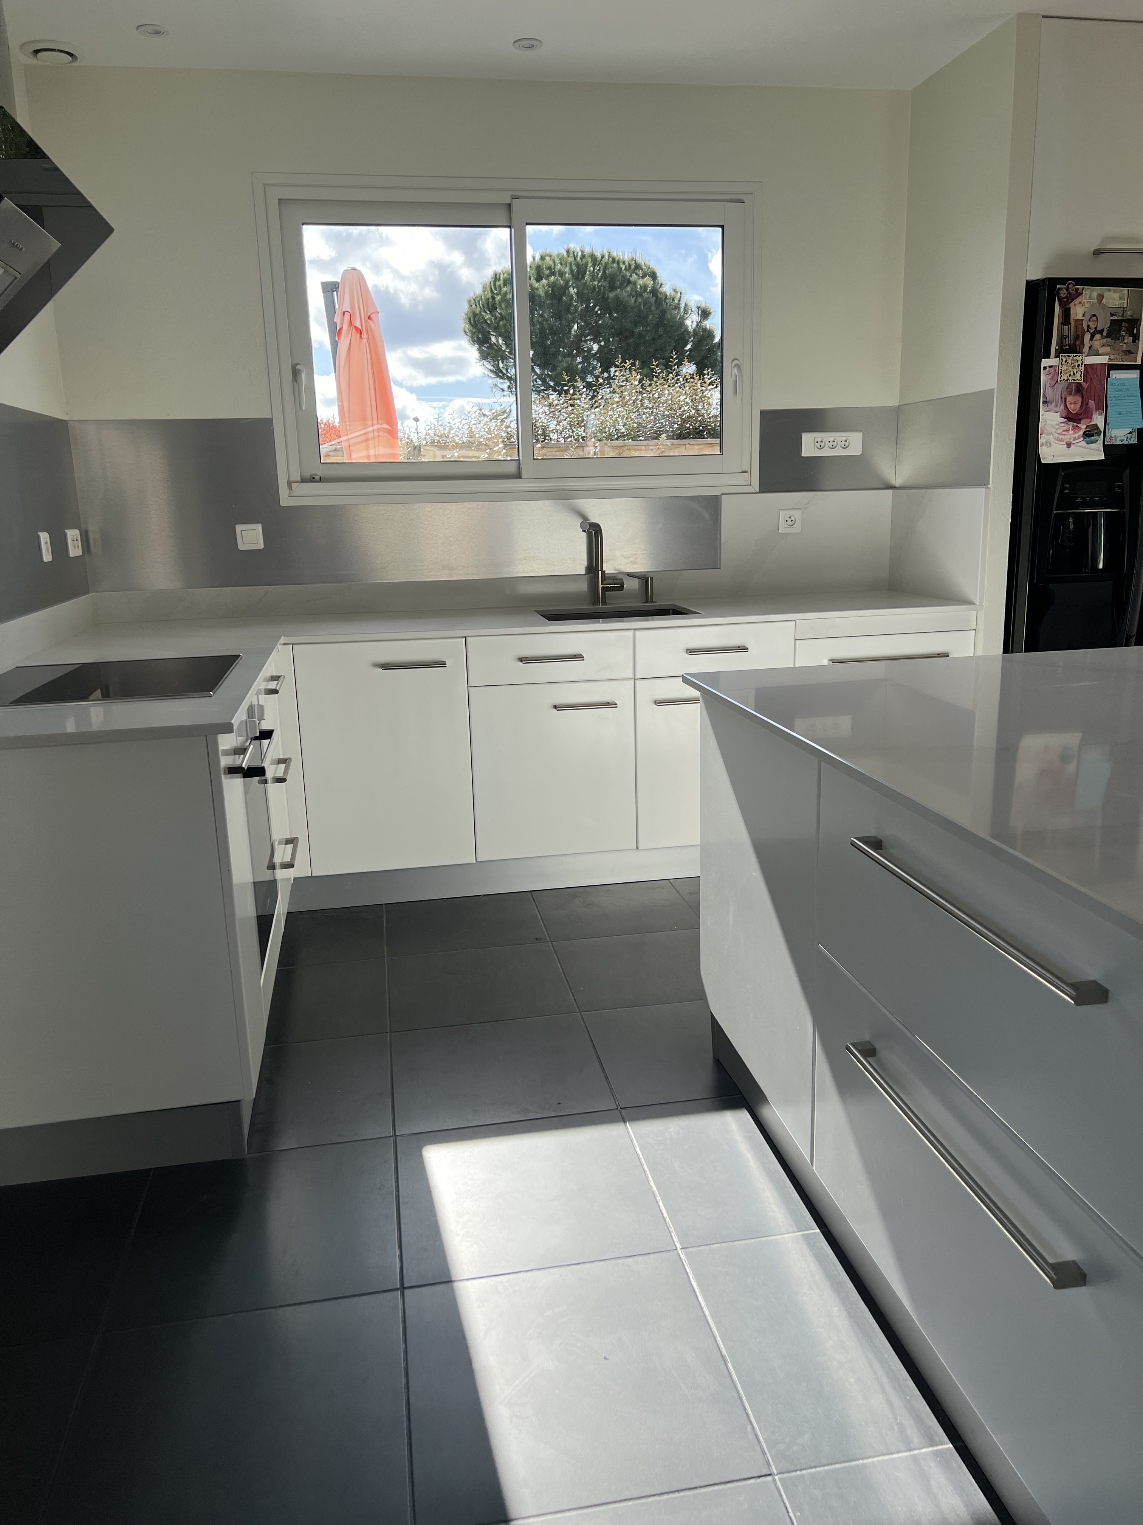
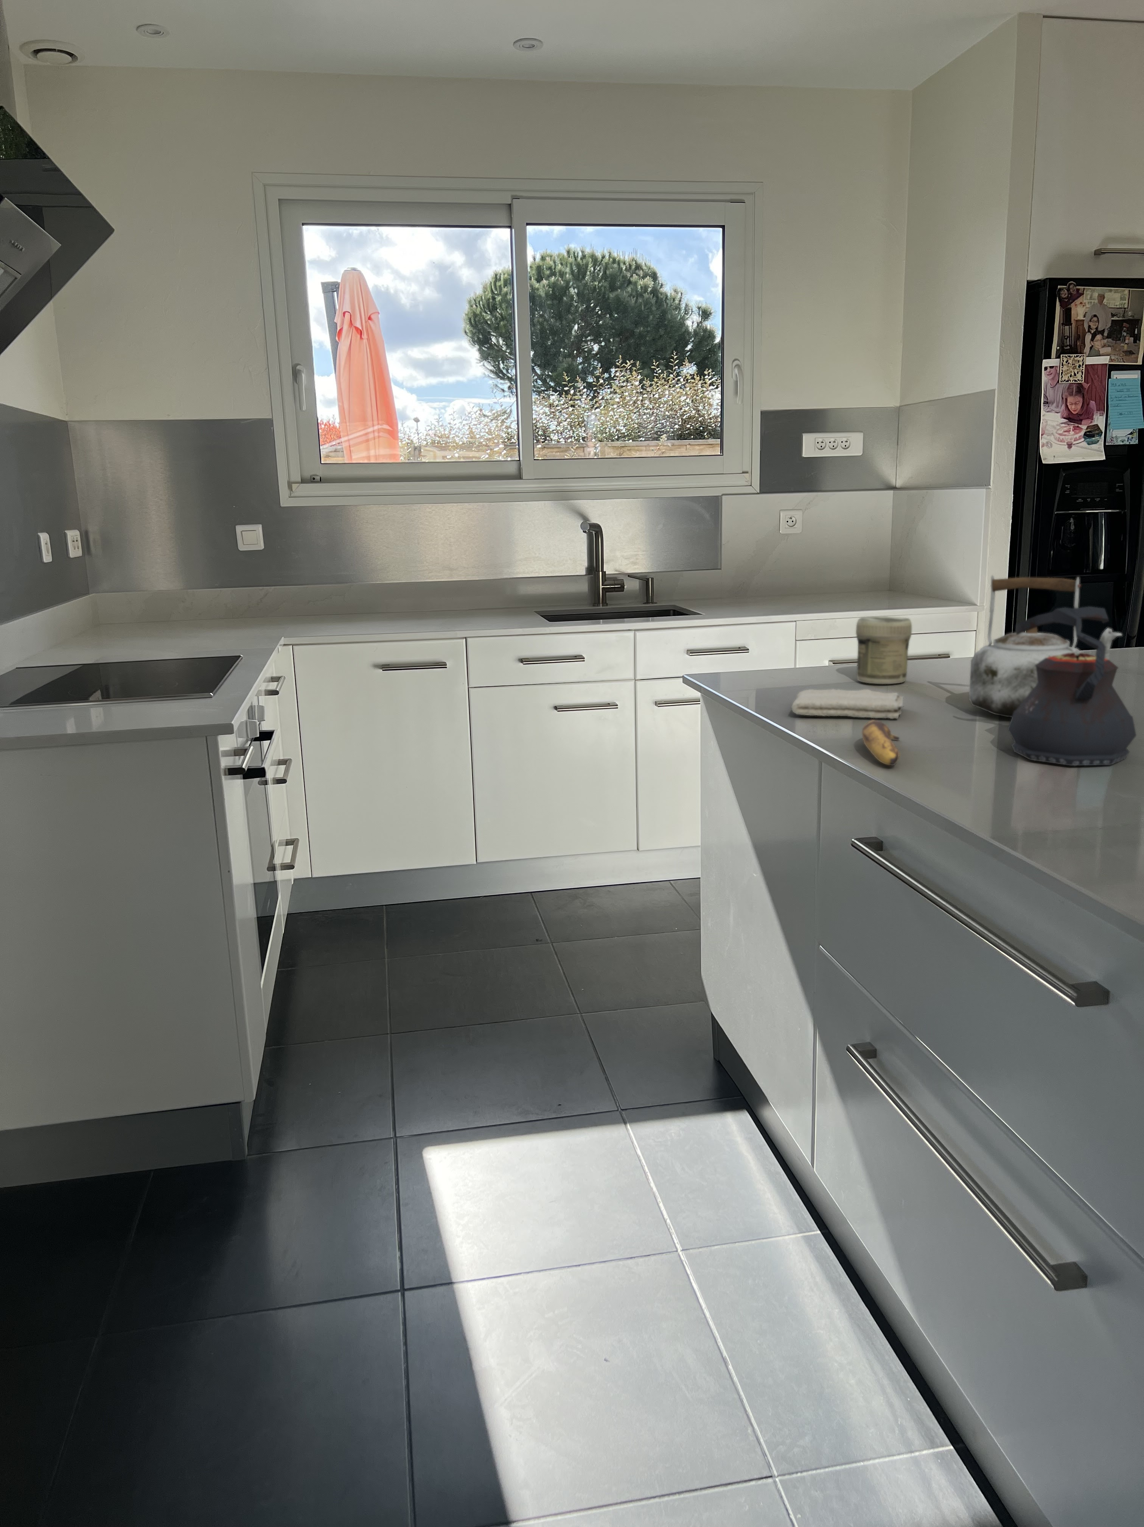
+ washcloth [791,689,905,719]
+ banana [862,719,900,766]
+ teapot [1007,606,1137,766]
+ jar [856,616,912,684]
+ kettle [969,575,1122,718]
